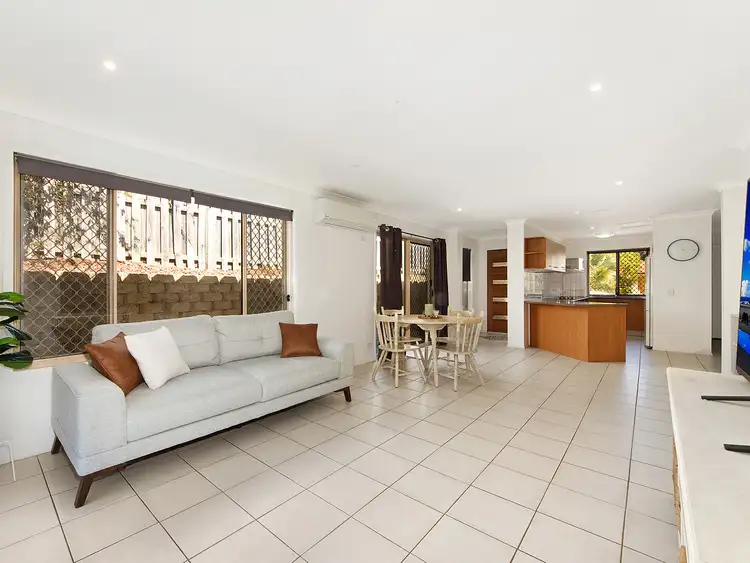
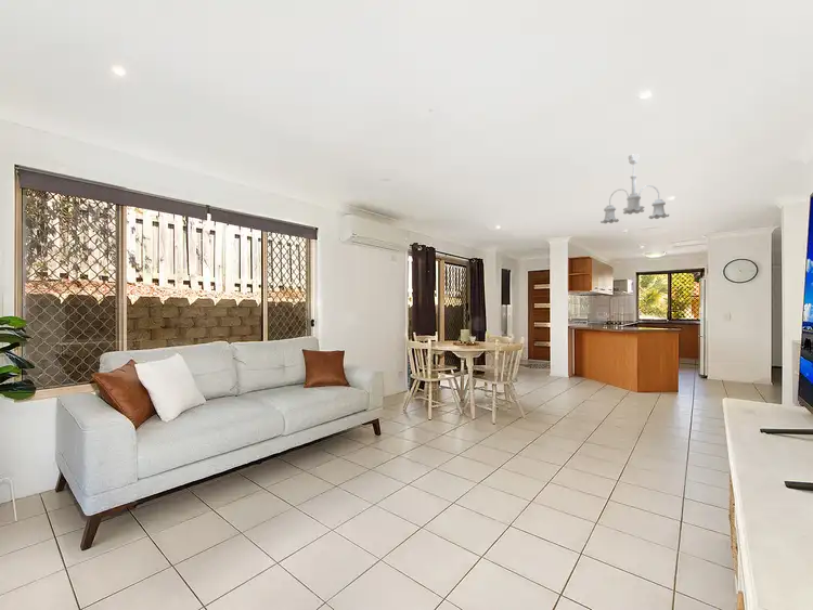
+ ceiling light fixture [599,153,670,224]
